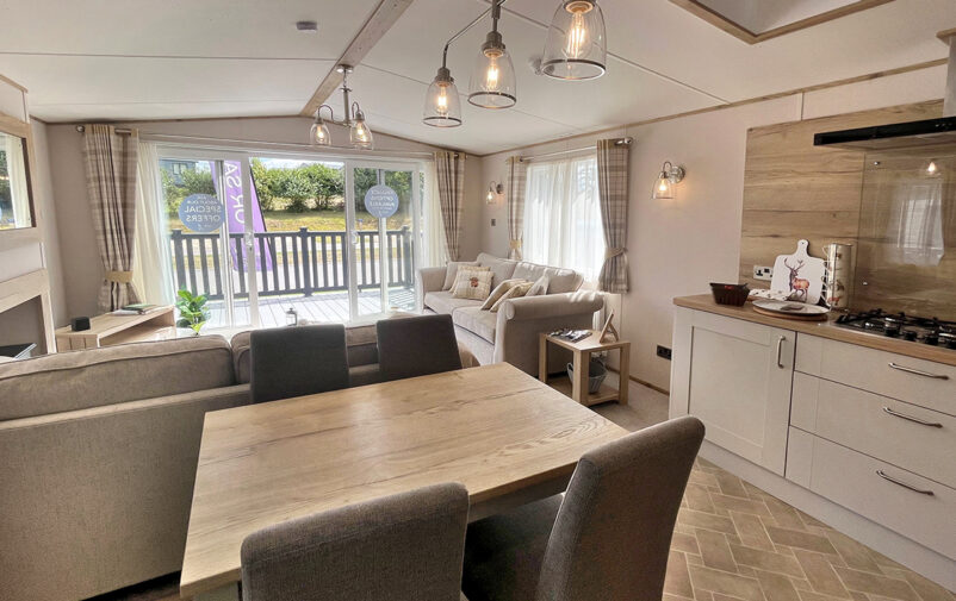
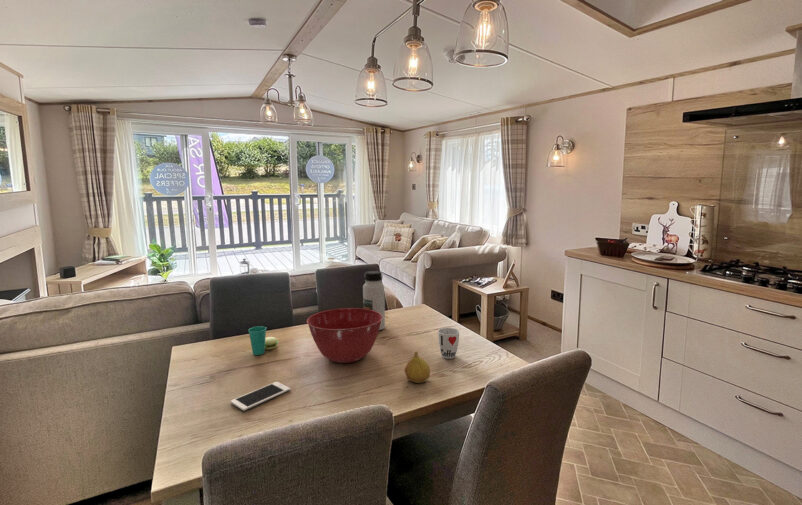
+ cup [247,325,279,356]
+ mixing bowl [306,307,383,364]
+ cell phone [230,381,291,412]
+ cup [437,327,460,360]
+ water bottle [362,270,386,331]
+ fruit [404,351,431,384]
